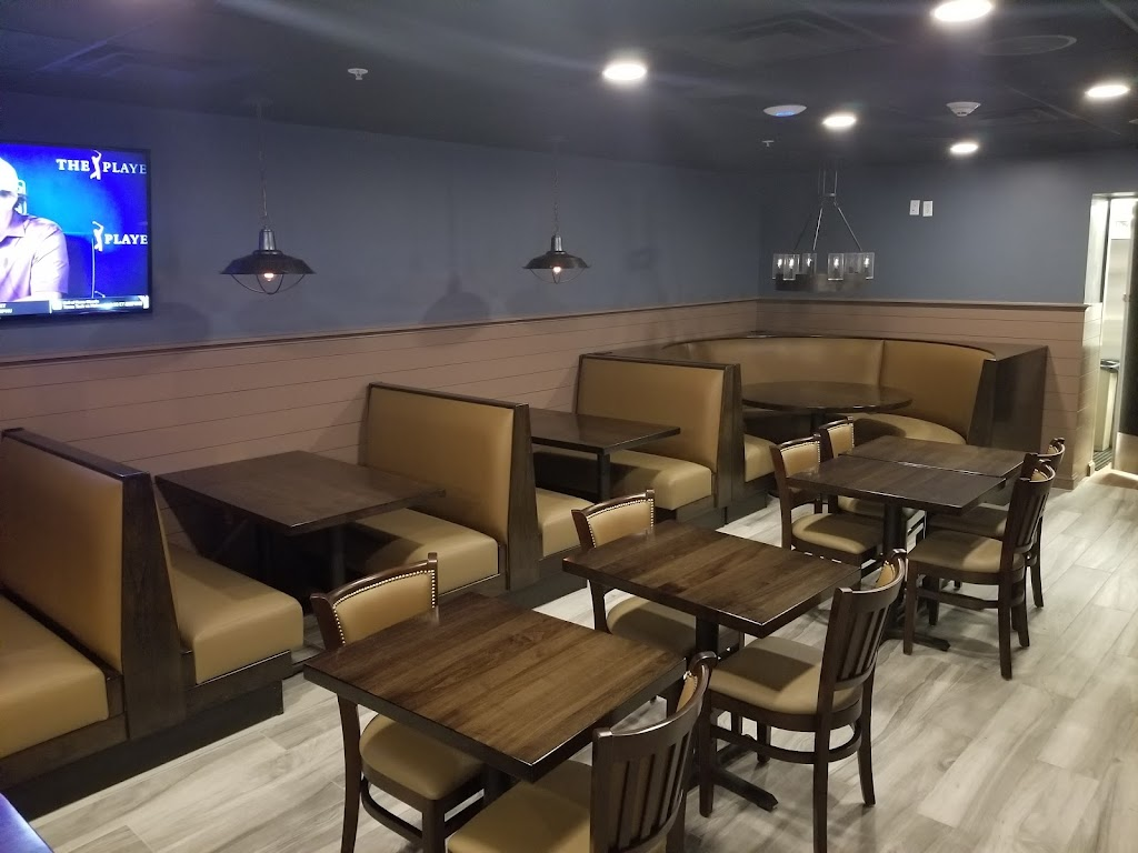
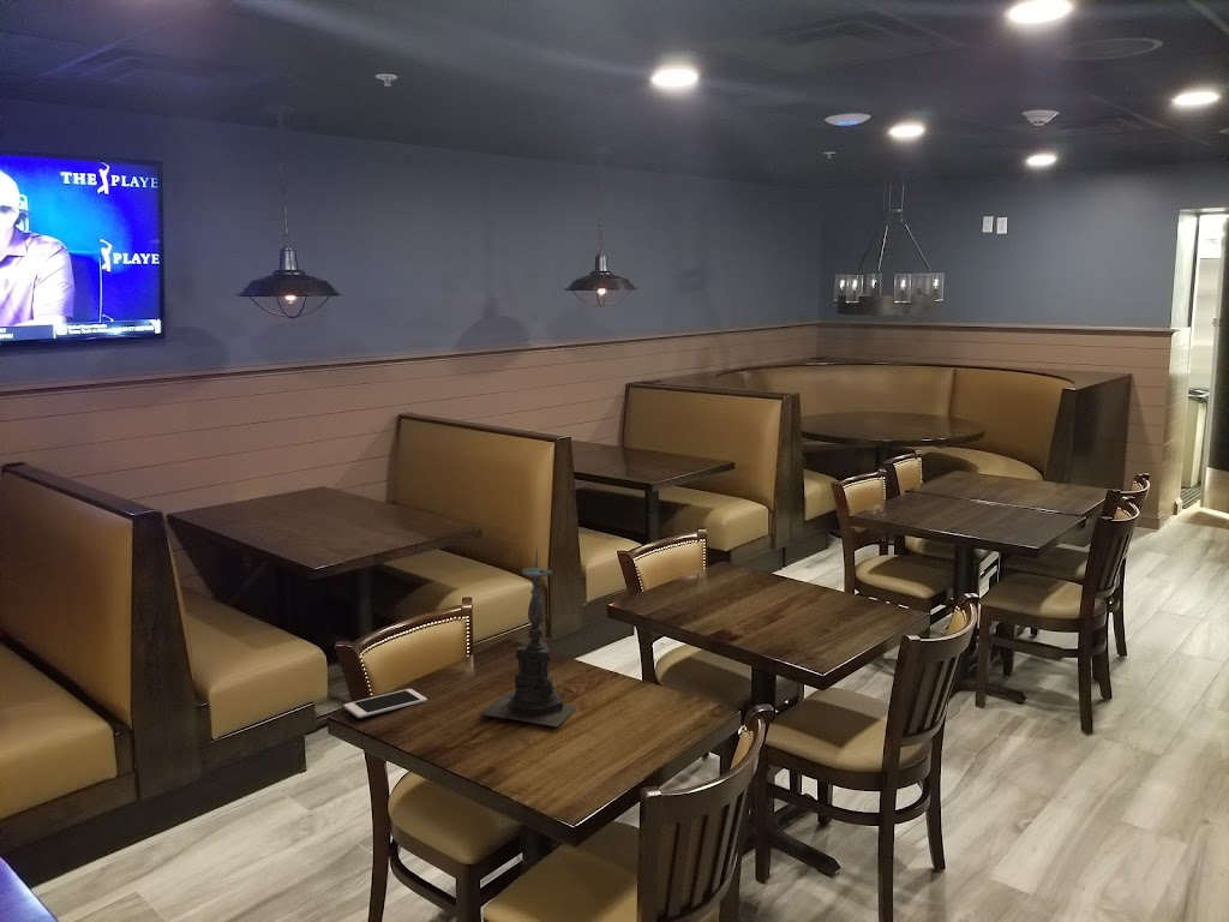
+ cell phone [343,688,428,719]
+ candle holder [478,546,578,728]
